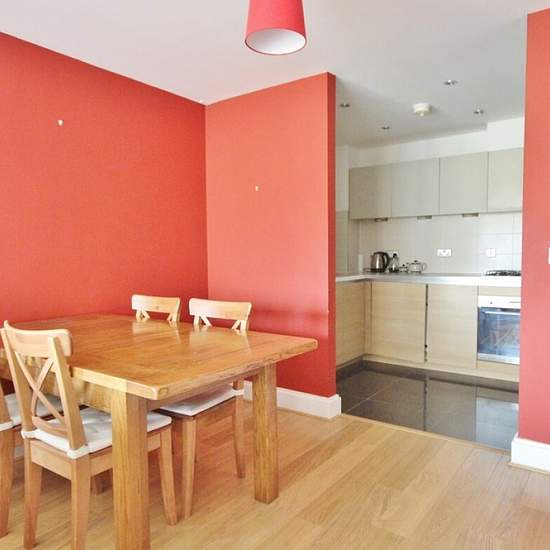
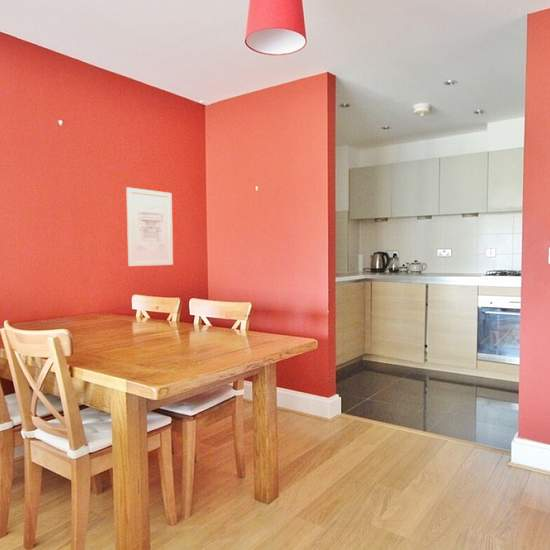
+ wall art [125,186,174,267]
